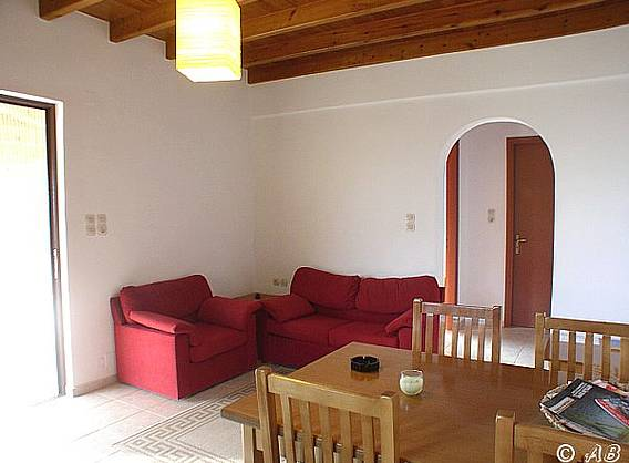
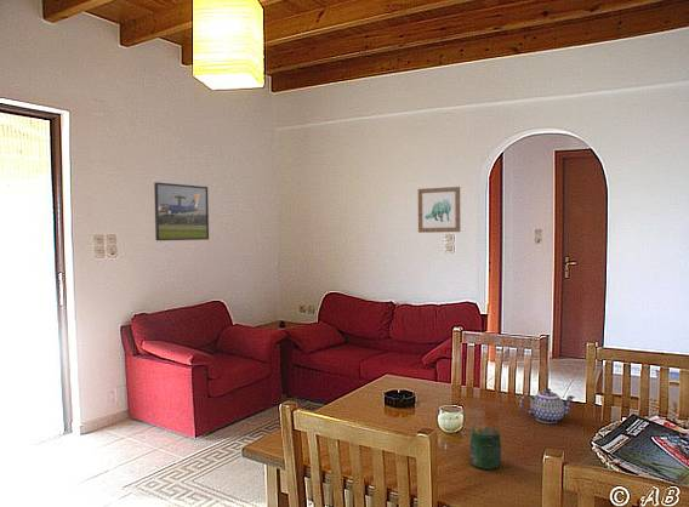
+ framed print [153,181,210,241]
+ wall art [417,186,461,234]
+ teapot [519,387,576,425]
+ jar [469,426,502,471]
